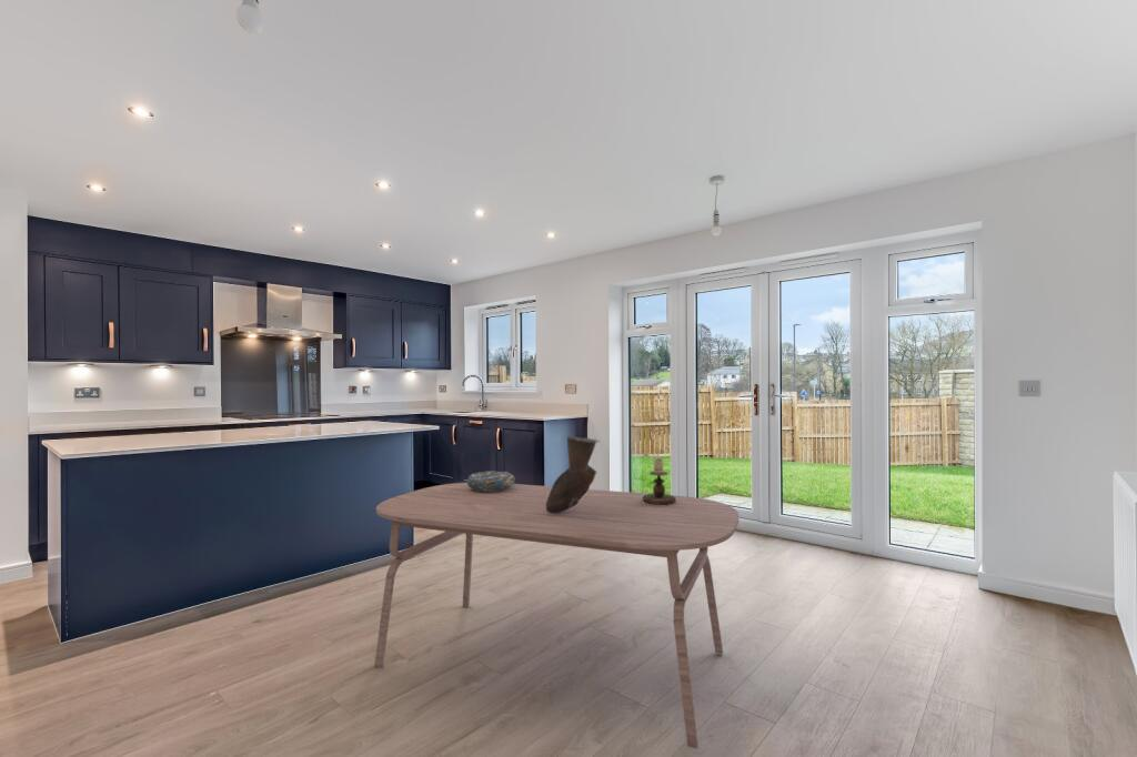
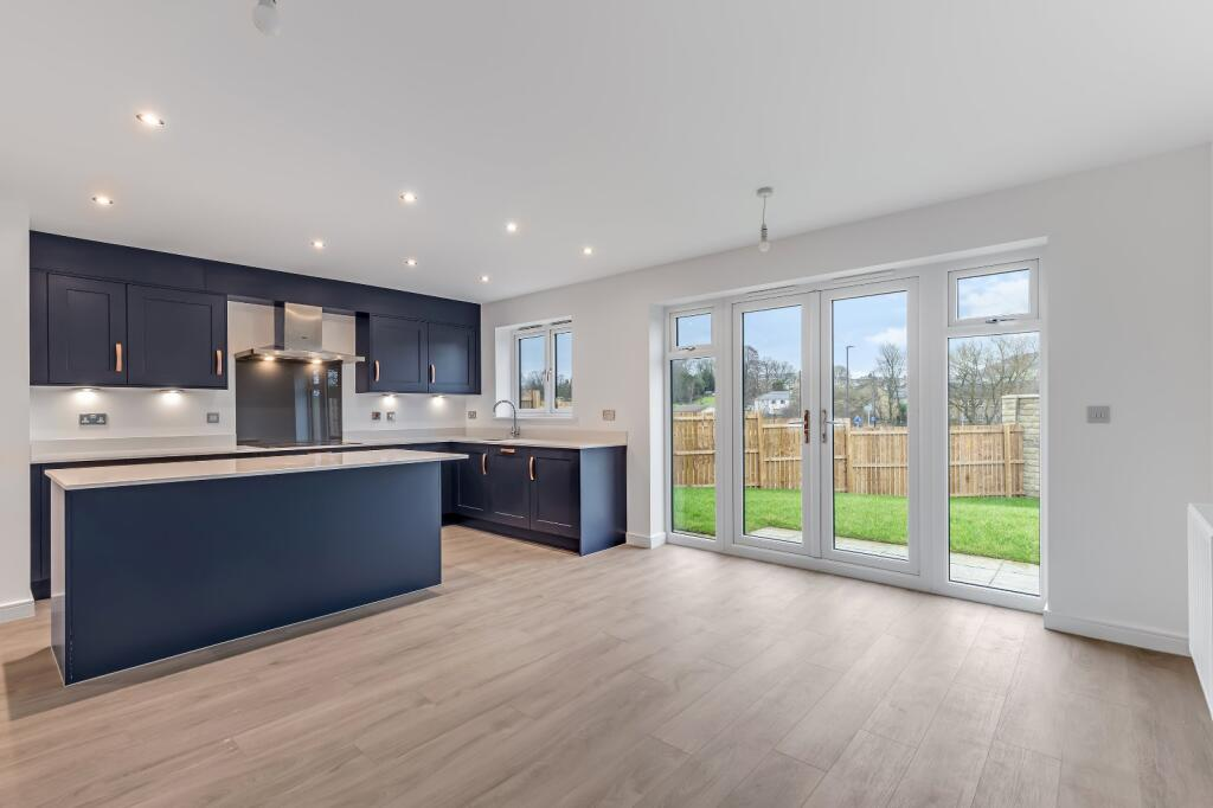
- dining table [373,482,739,749]
- decorative bowl [466,470,515,492]
- vase [545,435,601,513]
- candlestick [643,457,676,506]
